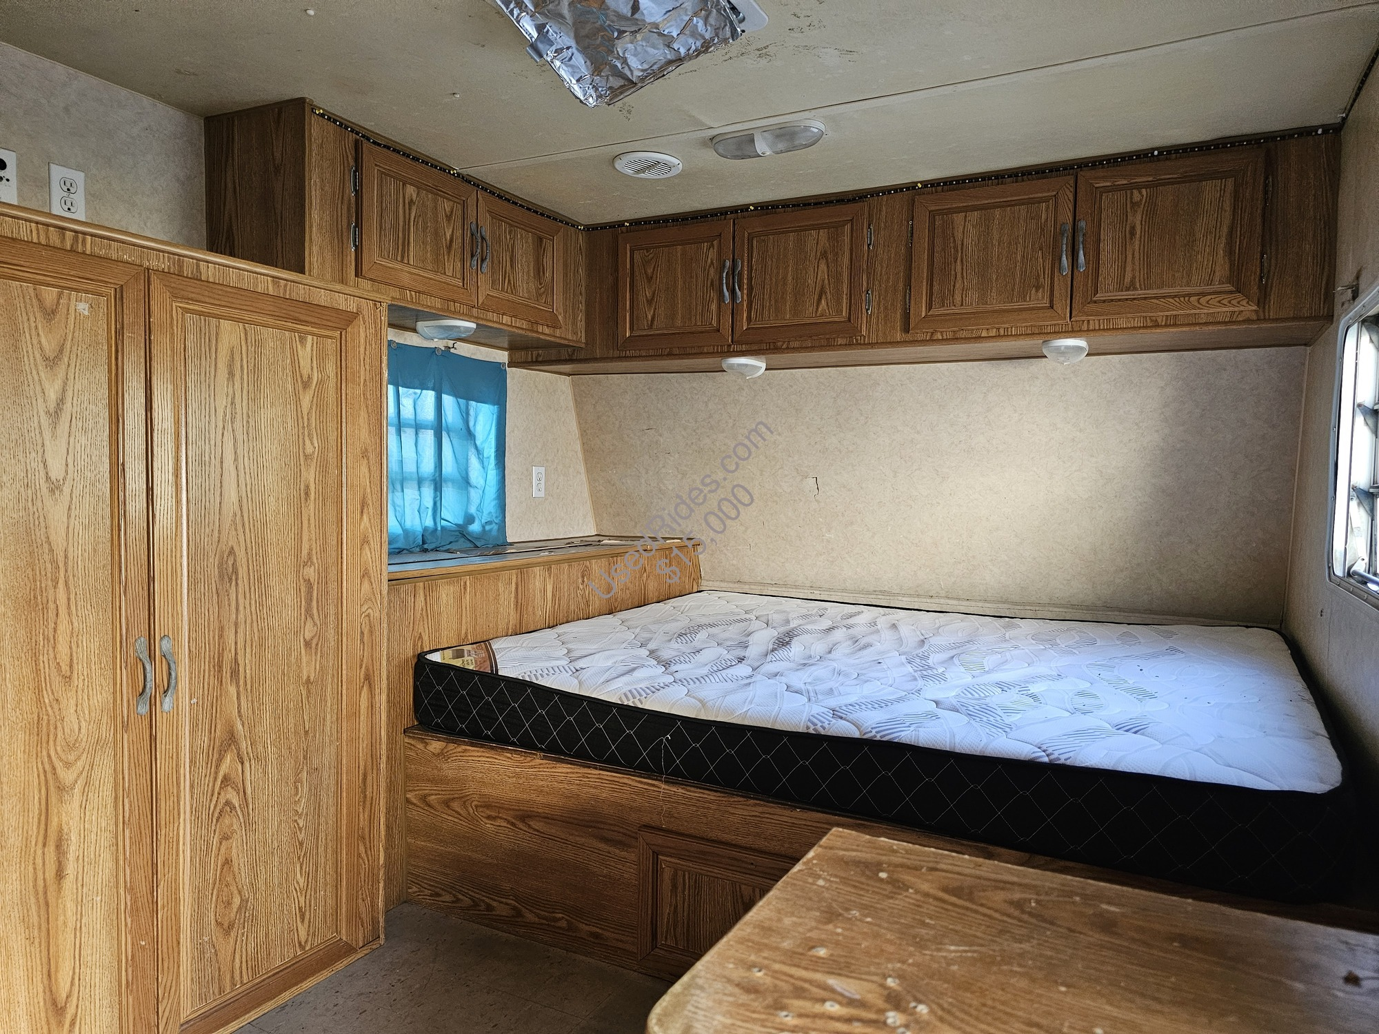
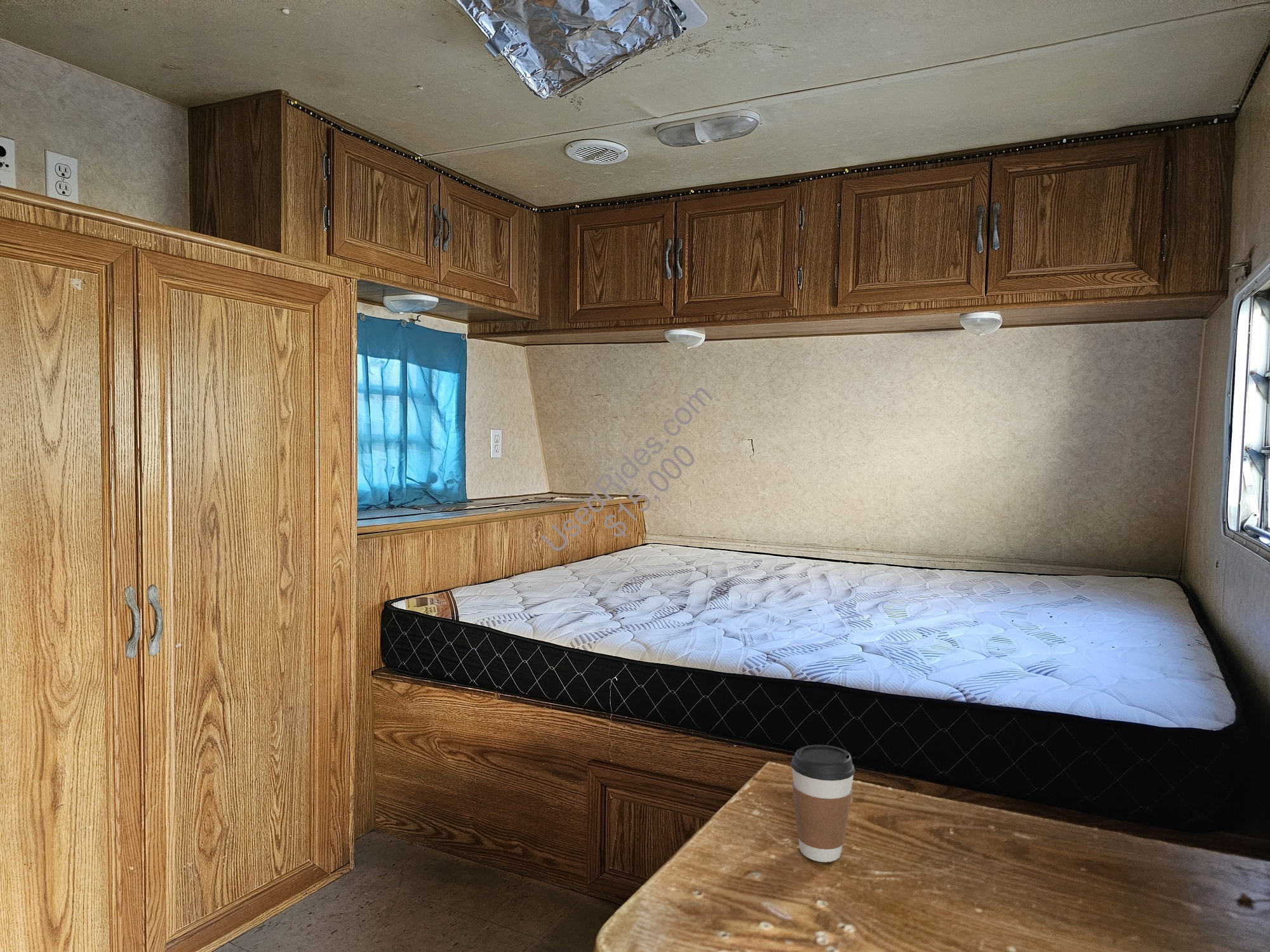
+ coffee cup [790,744,856,863]
